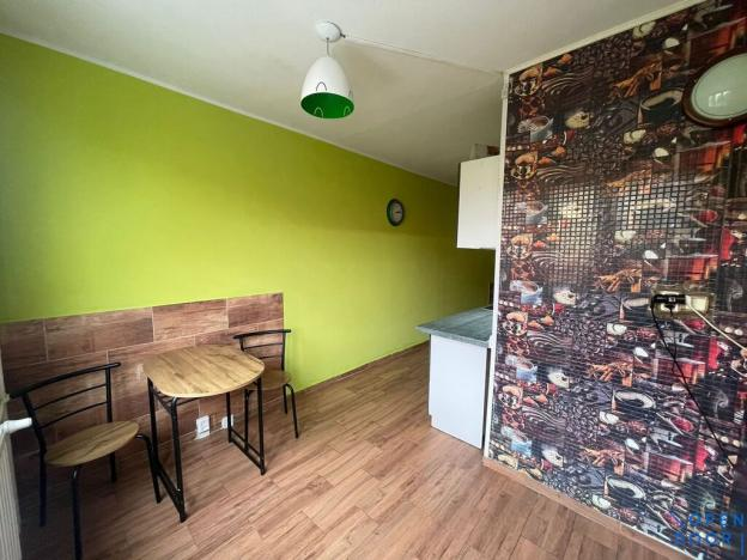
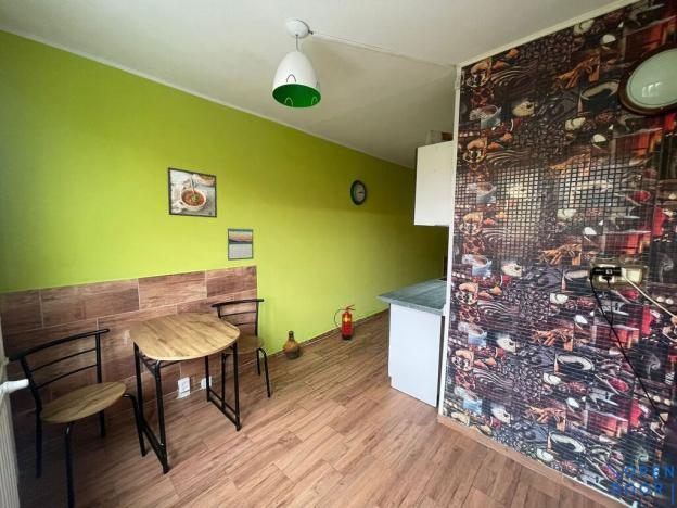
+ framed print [166,166,218,219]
+ fire extinguisher [333,303,356,341]
+ ceramic jug [282,330,302,360]
+ calendar [227,227,255,262]
